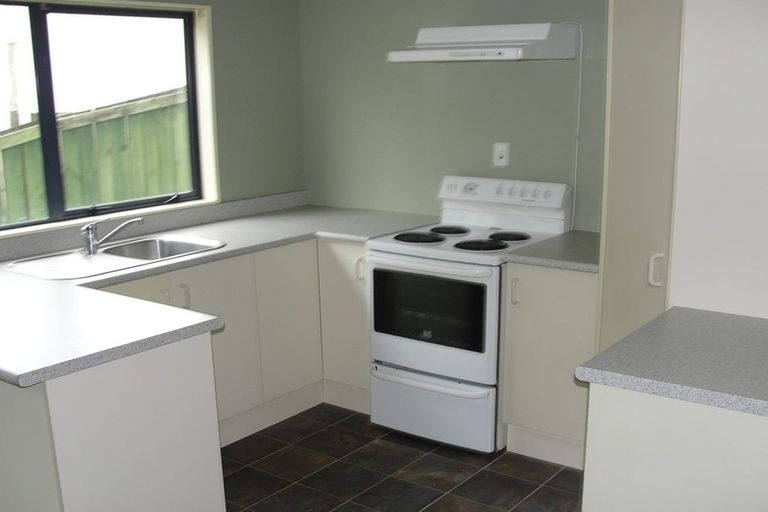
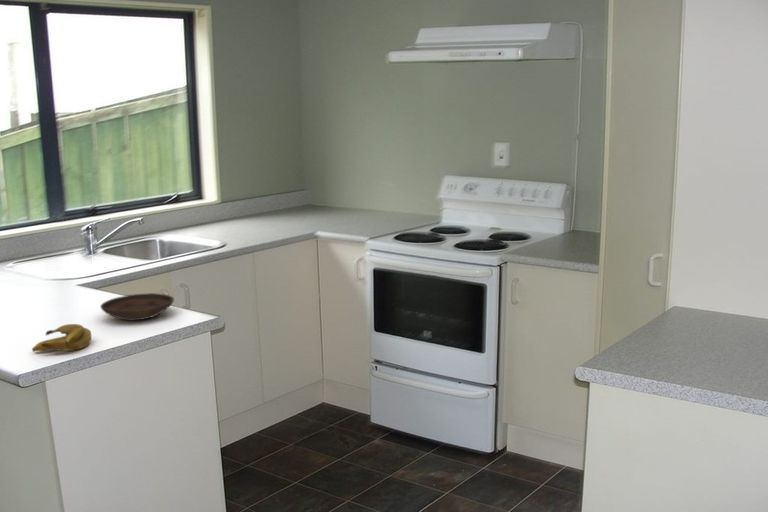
+ banana [31,323,92,353]
+ bowl [99,292,175,321]
